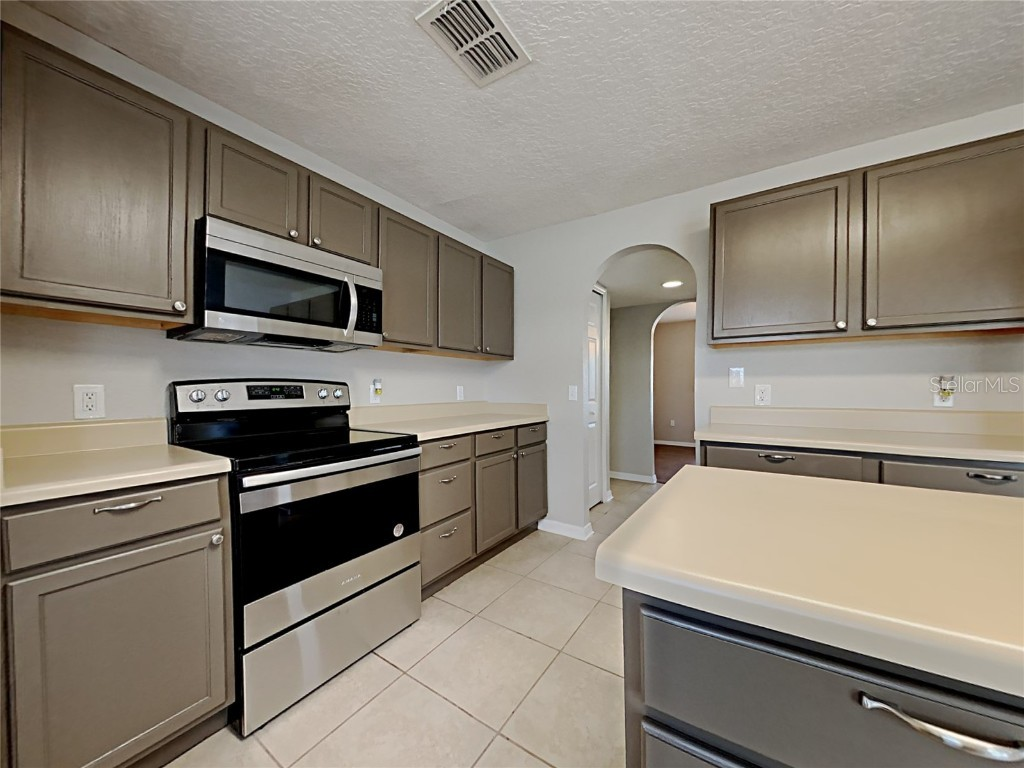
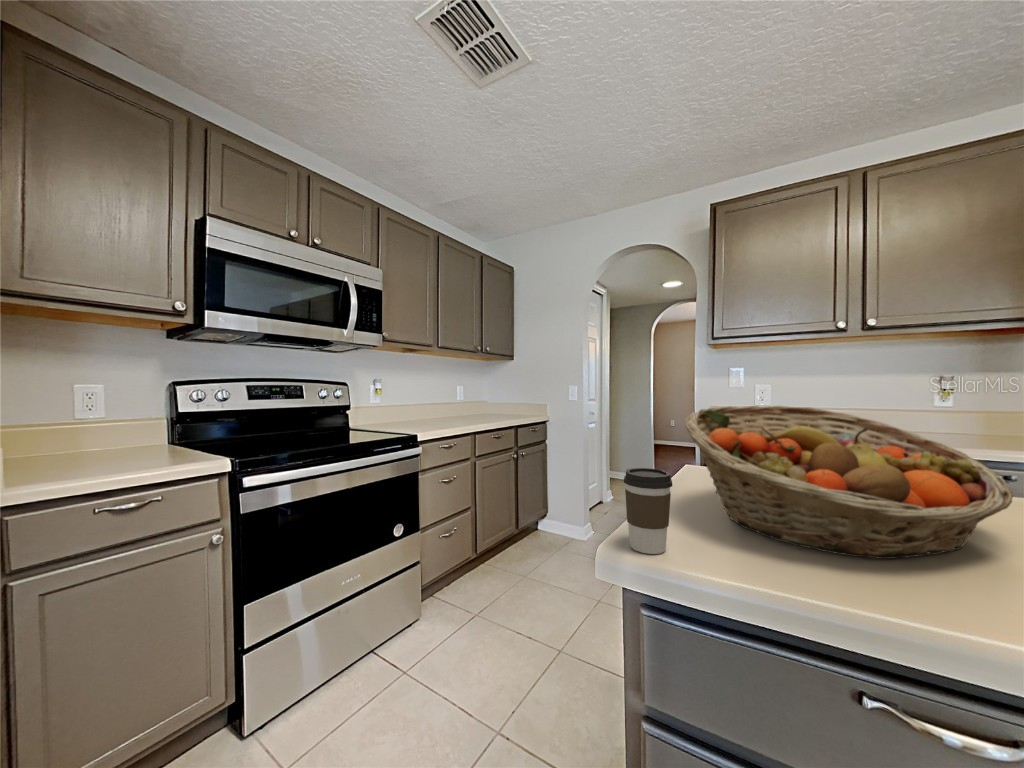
+ fruit basket [683,405,1014,560]
+ coffee cup [623,467,673,555]
